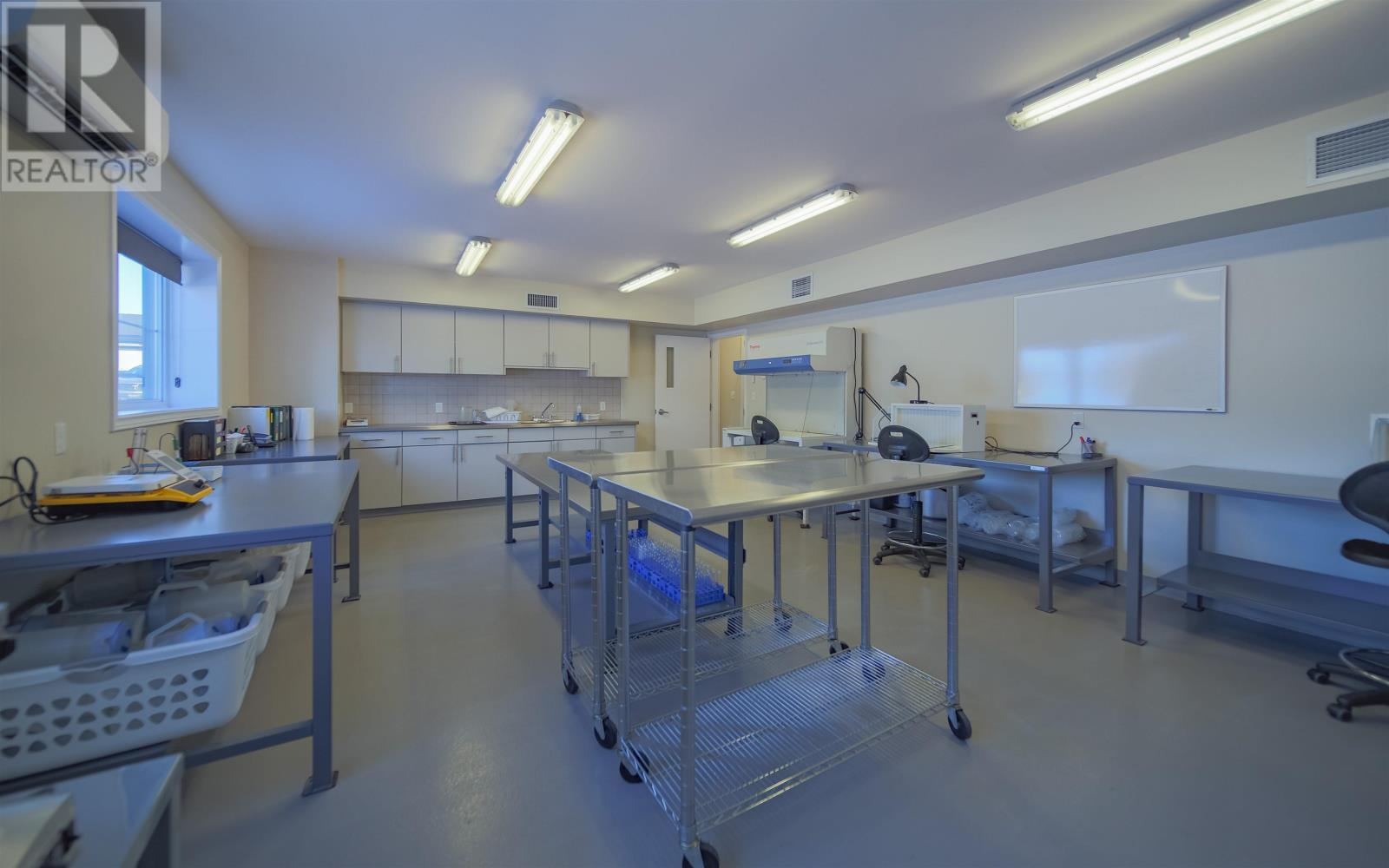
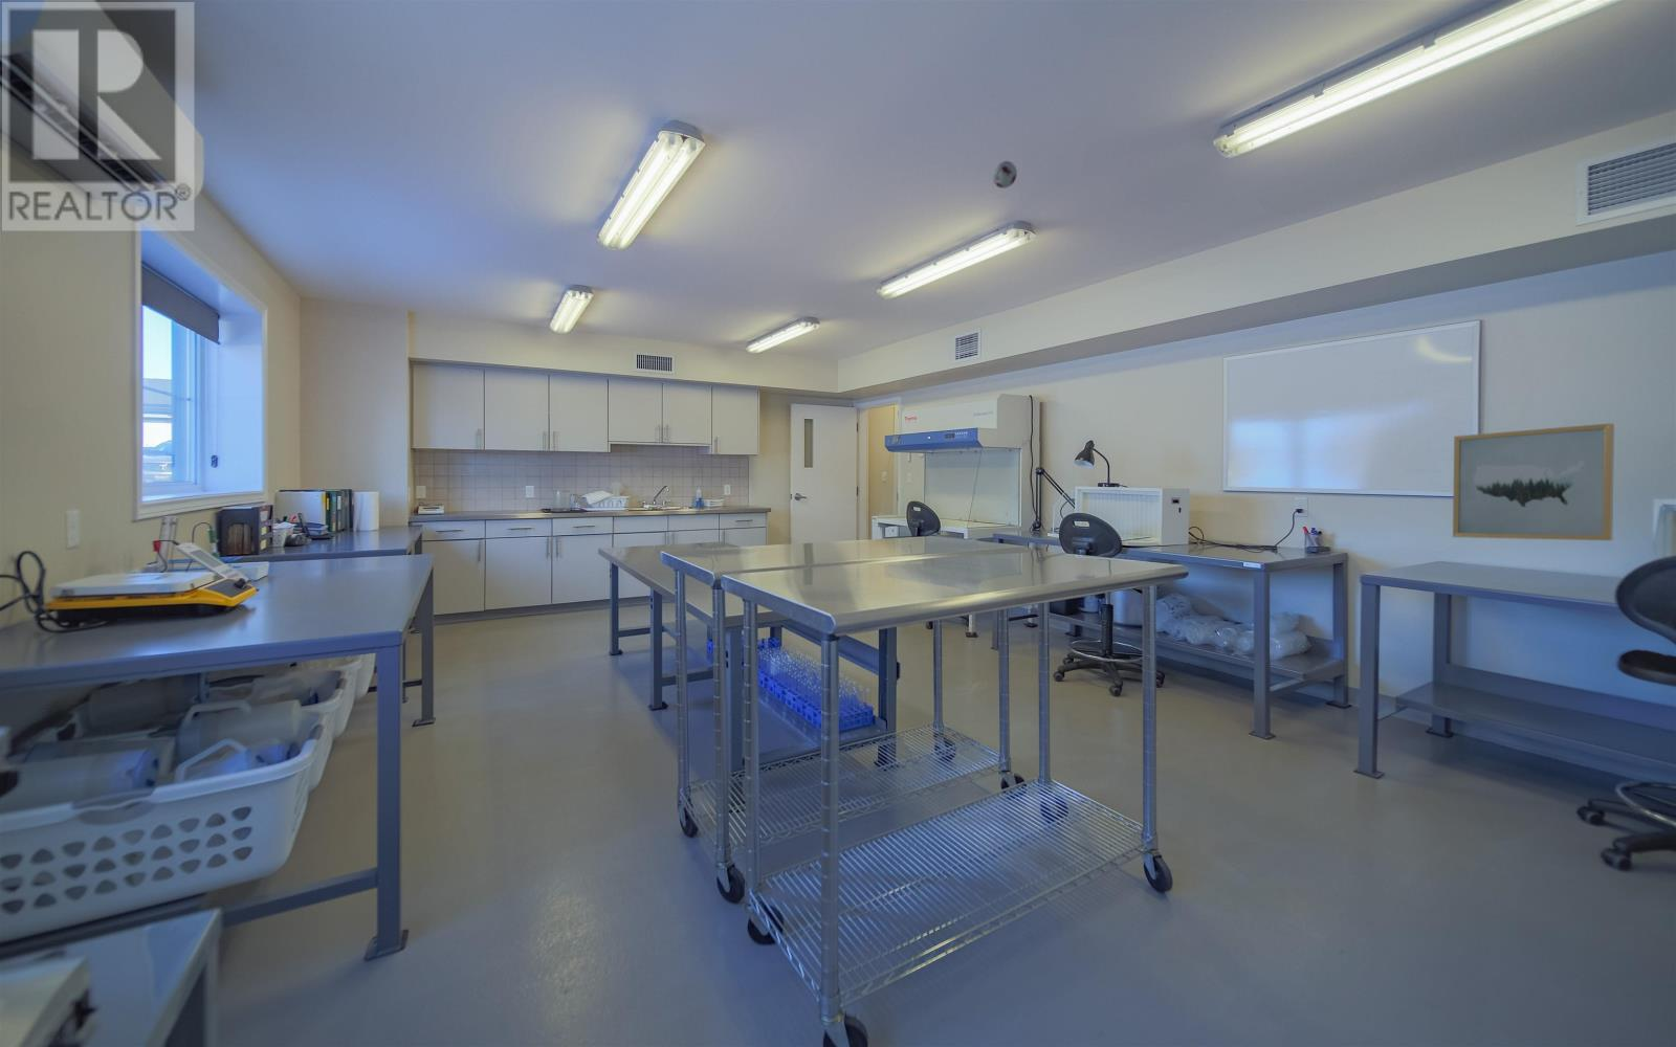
+ smoke detector [992,160,1018,189]
+ wall art [1452,422,1616,542]
